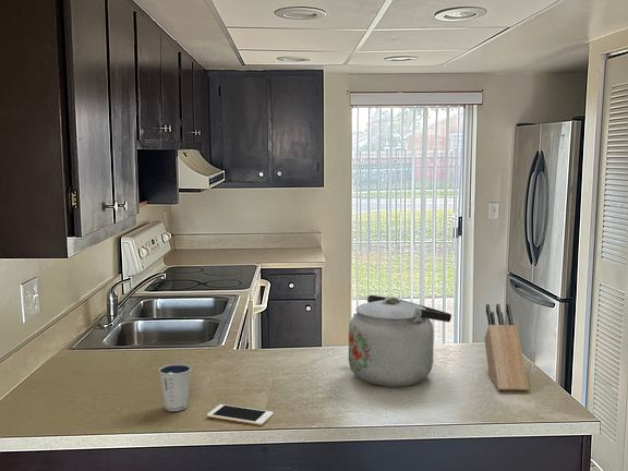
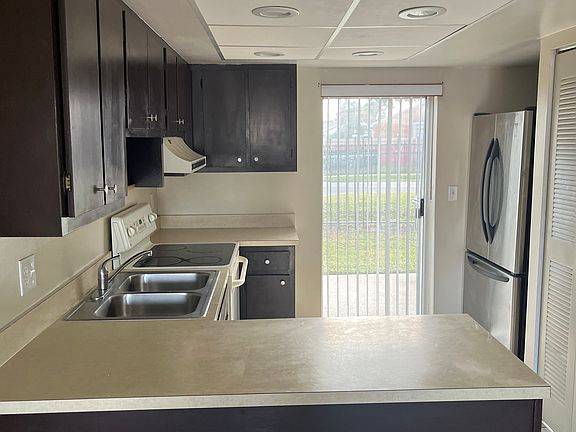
- kettle [348,294,452,388]
- cell phone [206,403,275,426]
- dixie cup [158,363,192,412]
- knife block [483,303,530,391]
